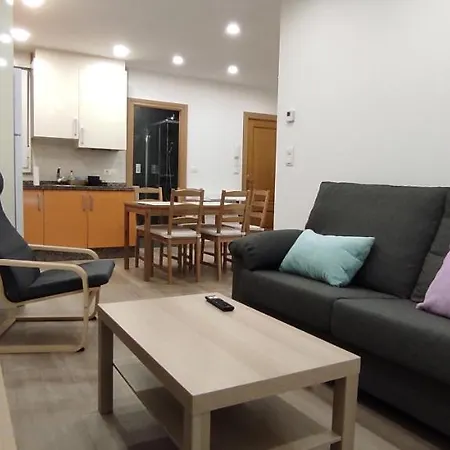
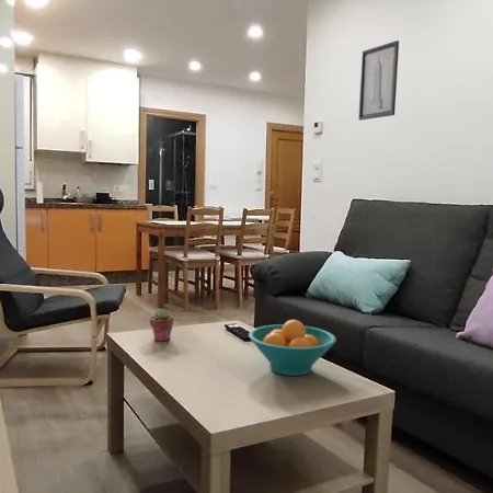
+ fruit bowl [248,319,337,377]
+ potted succulent [149,308,175,342]
+ wall art [357,39,400,122]
